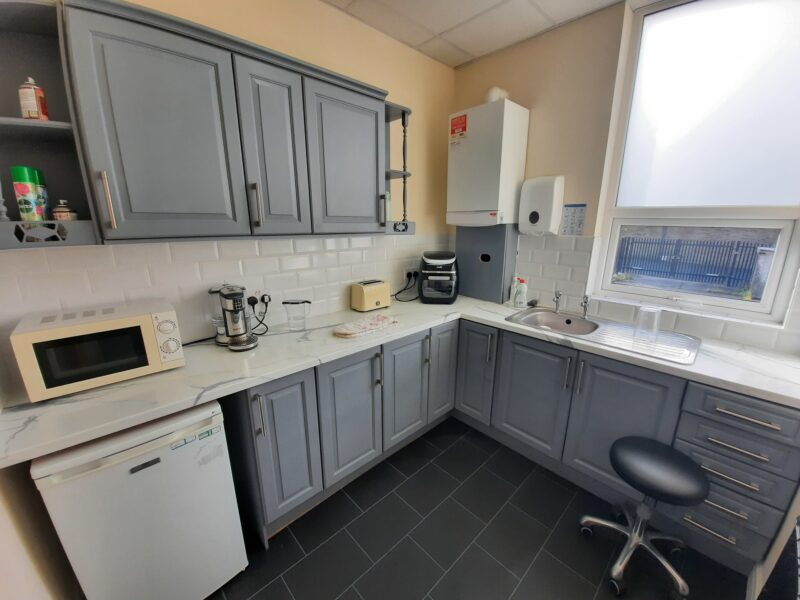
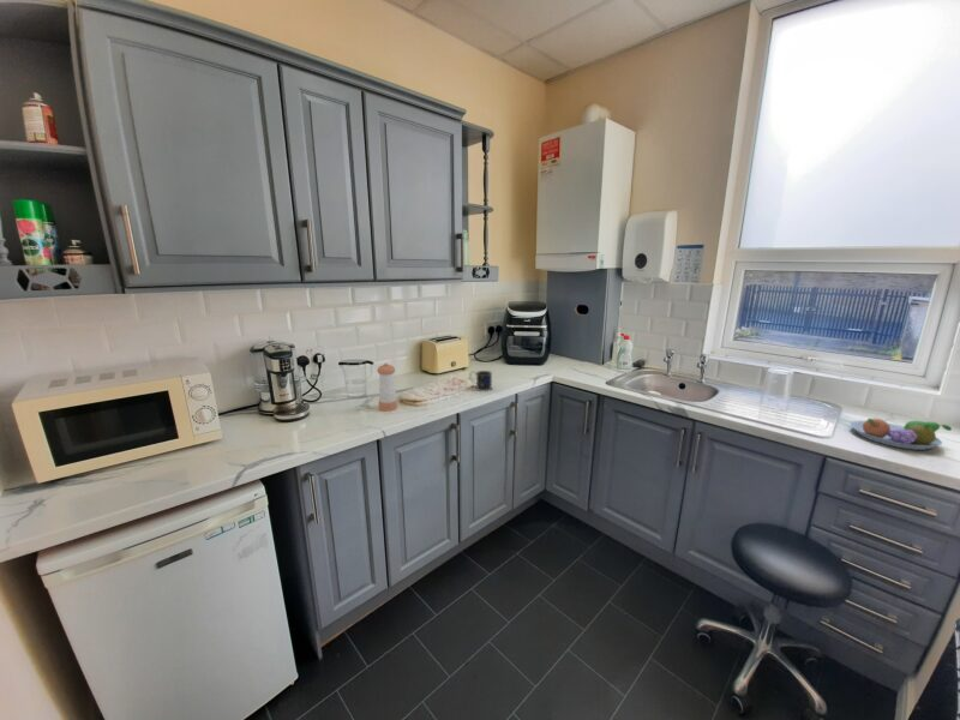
+ mug [468,370,493,392]
+ pepper shaker [376,362,398,413]
+ fruit bowl [848,418,953,451]
